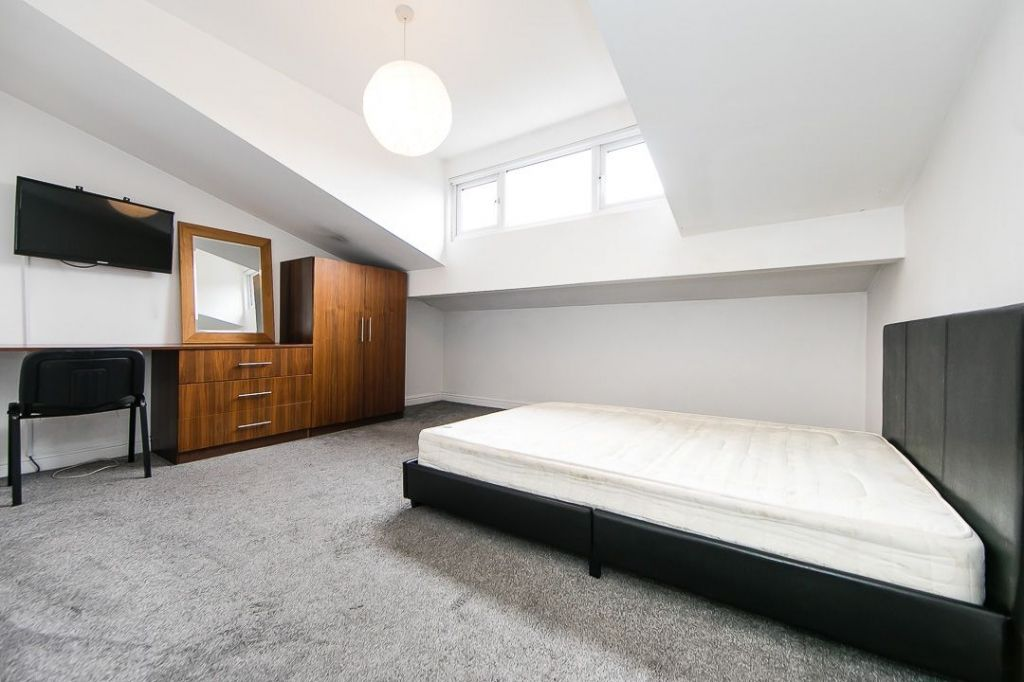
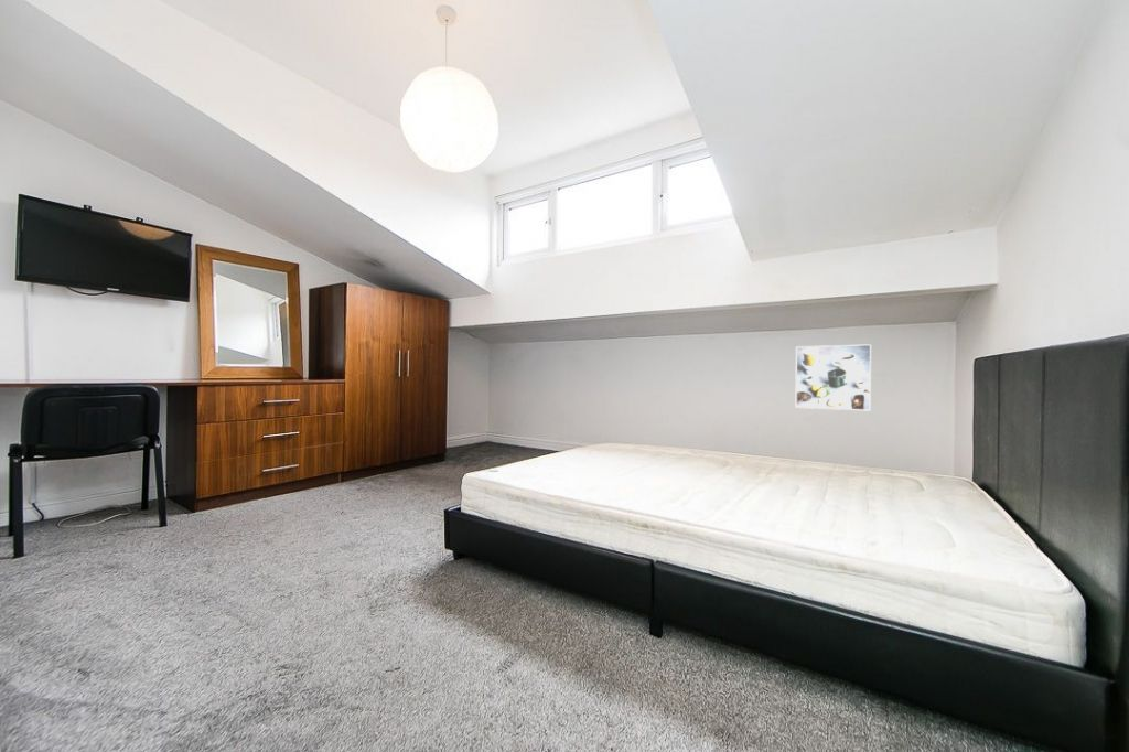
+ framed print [795,343,872,412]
